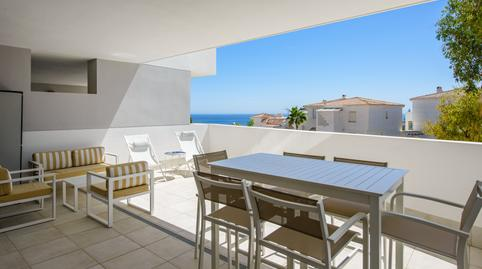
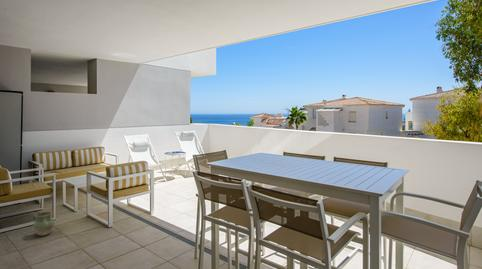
+ ceramic jug [32,211,55,237]
